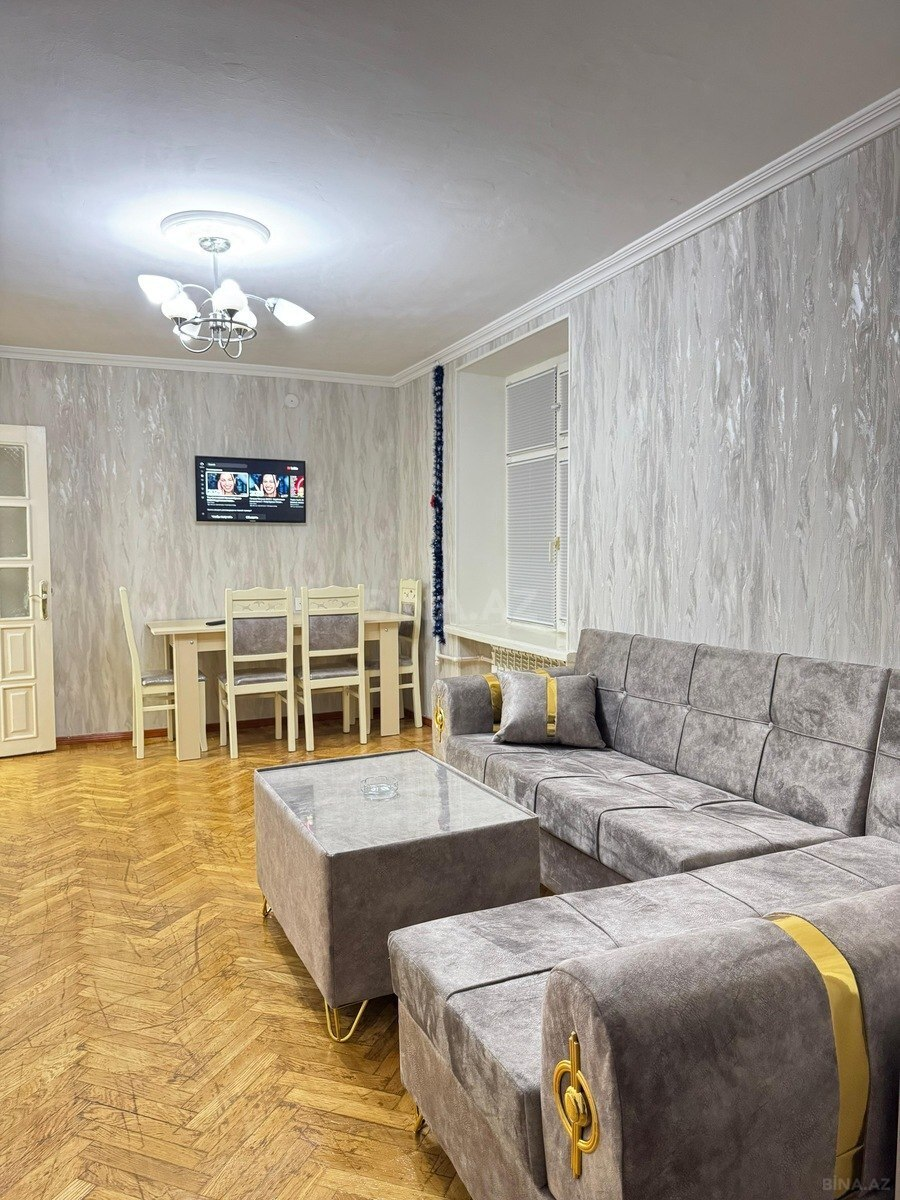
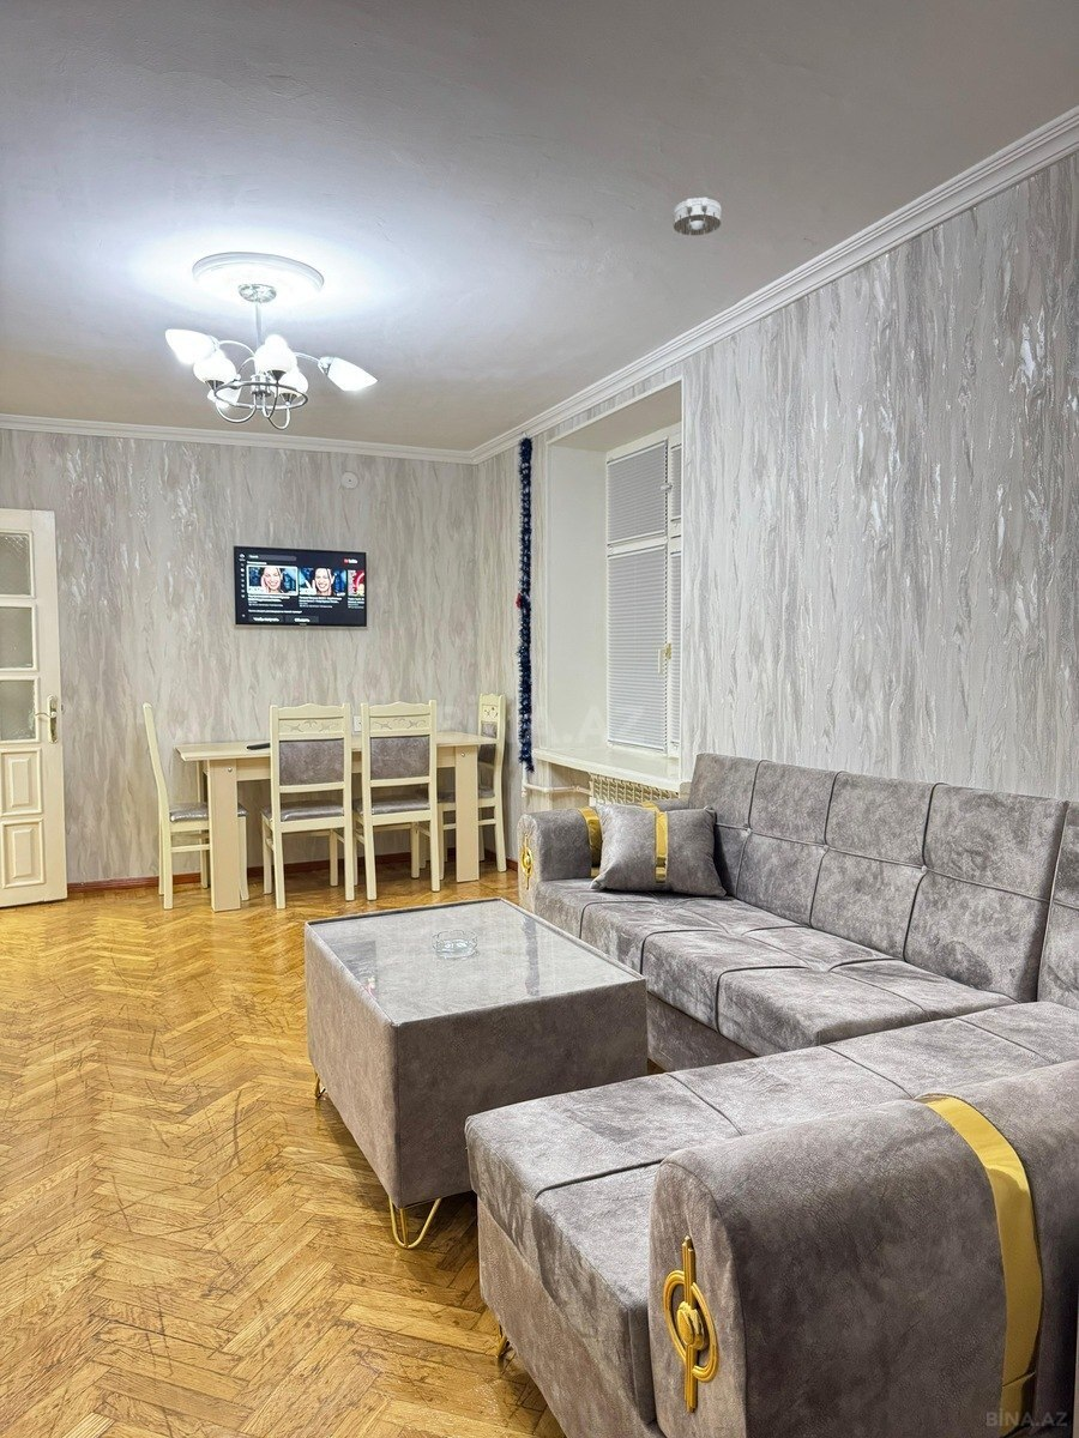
+ smoke detector [673,197,723,236]
